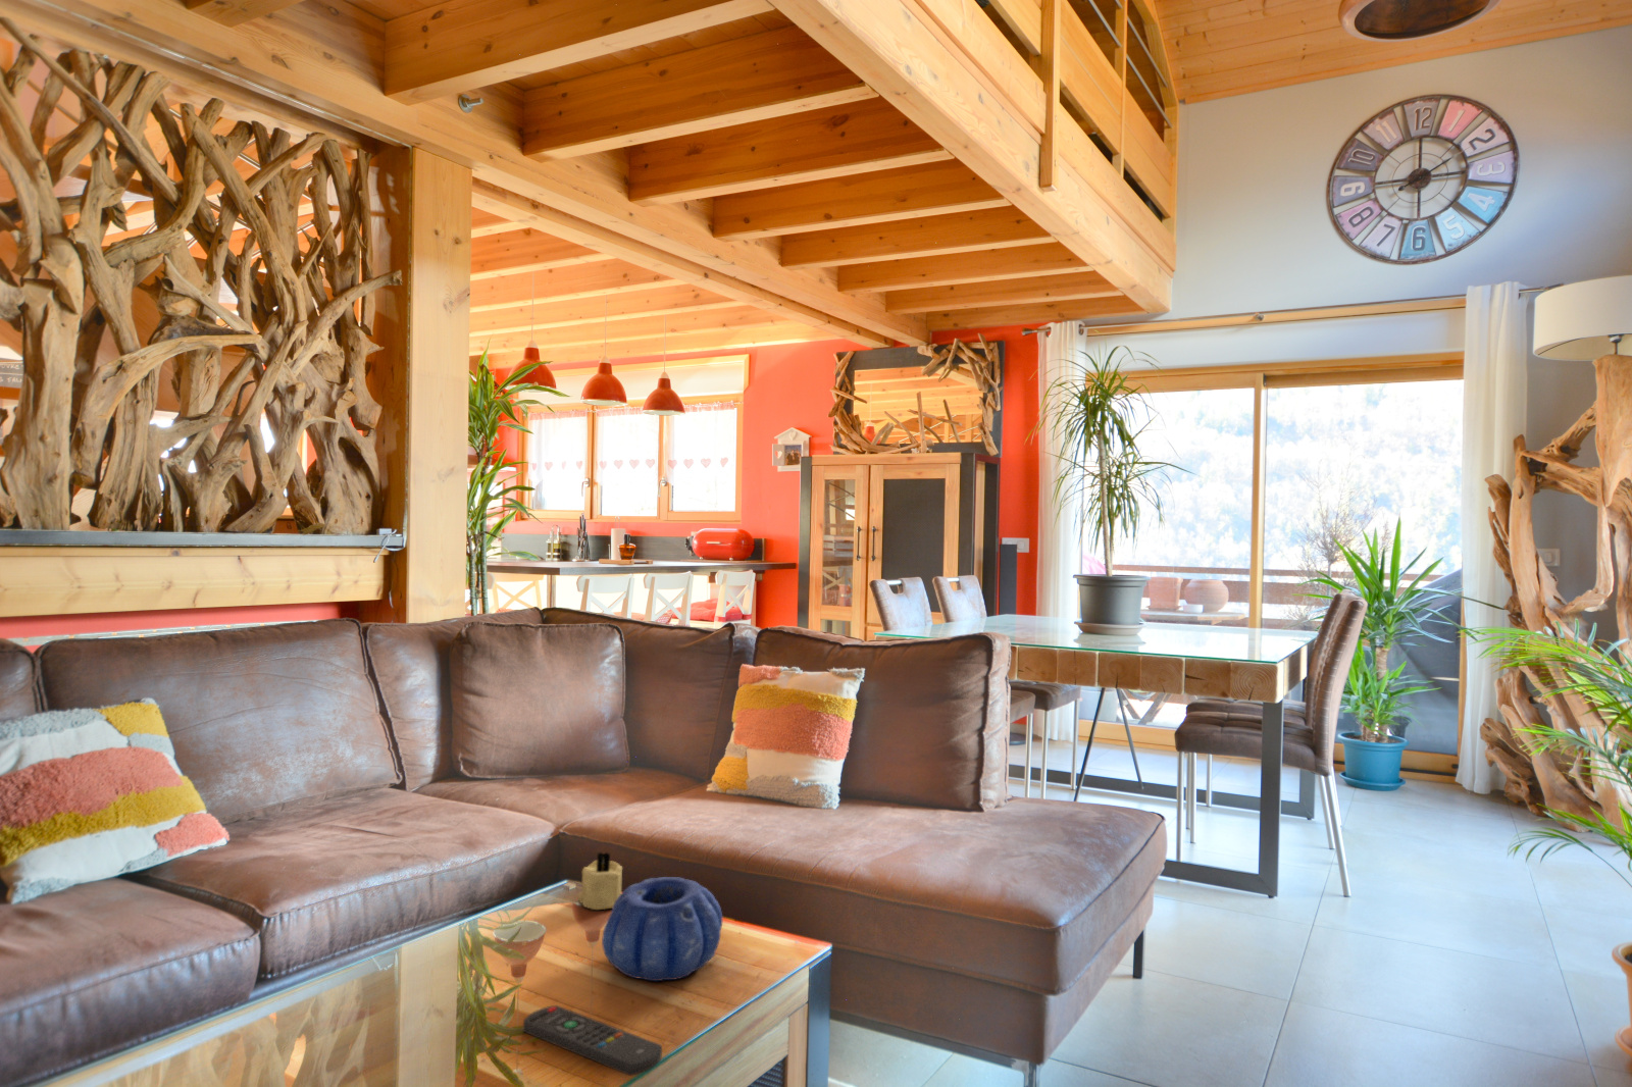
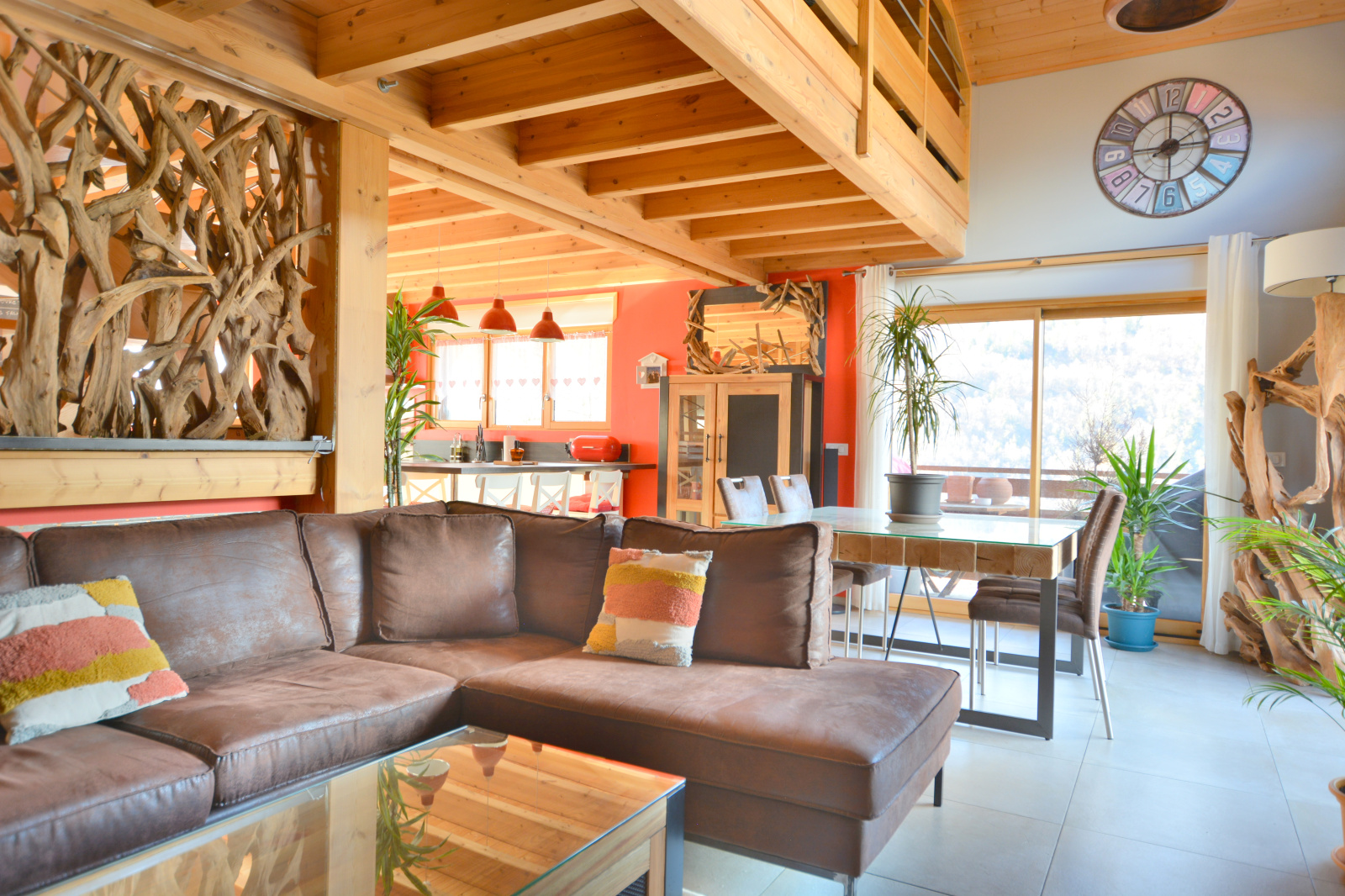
- remote control [522,1005,663,1077]
- candle [578,852,624,911]
- decorative bowl [601,876,723,981]
